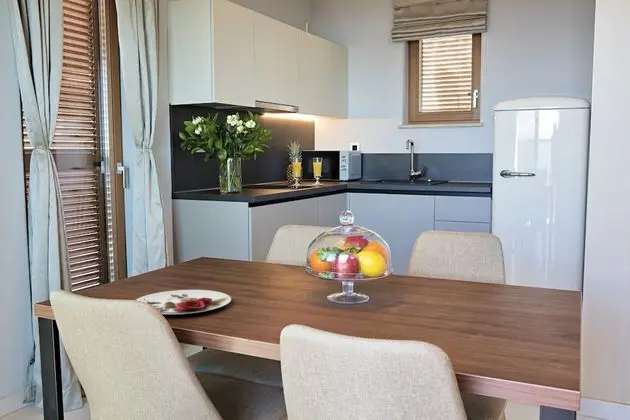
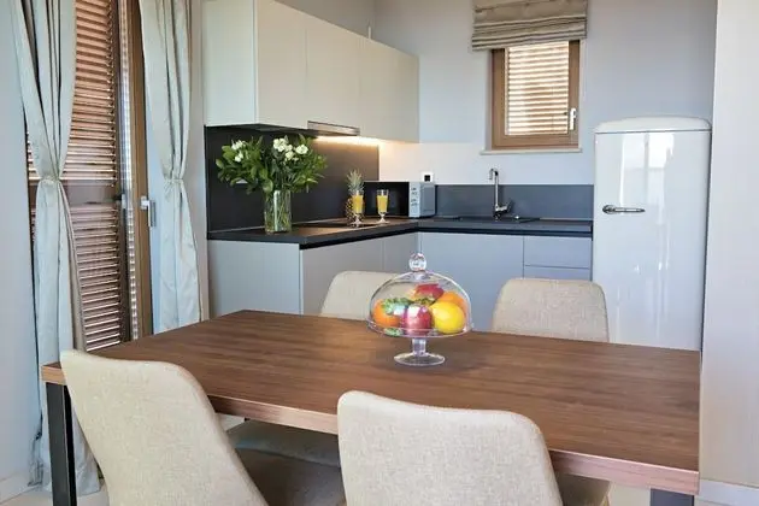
- plate [135,289,232,315]
